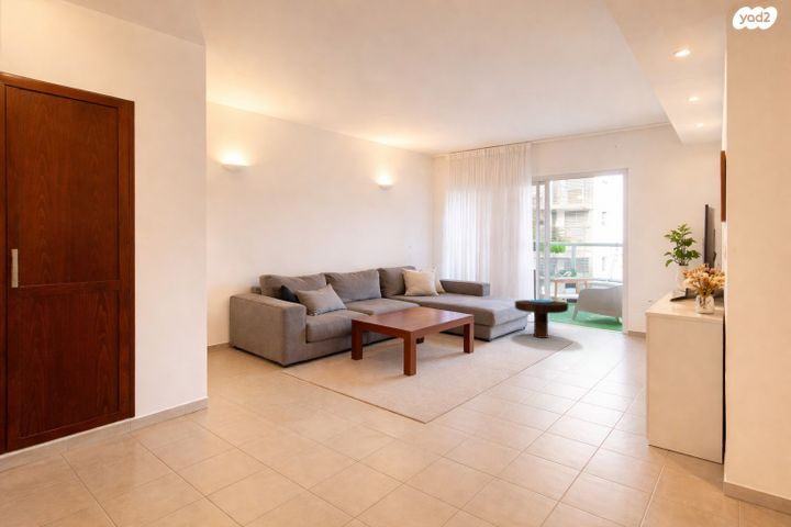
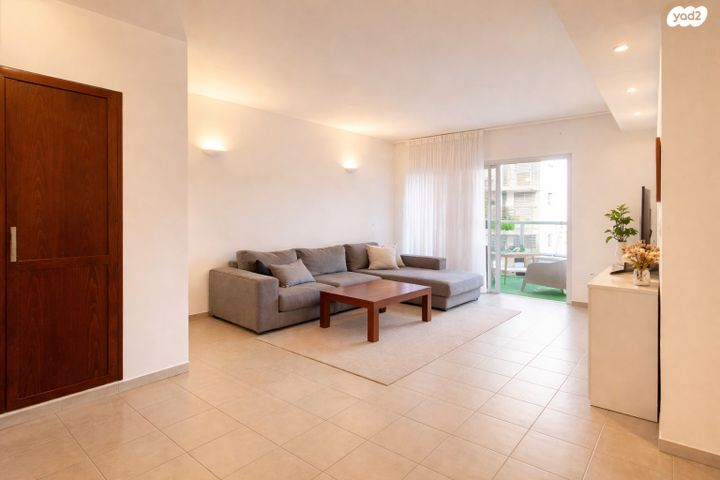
- side table [514,299,569,339]
